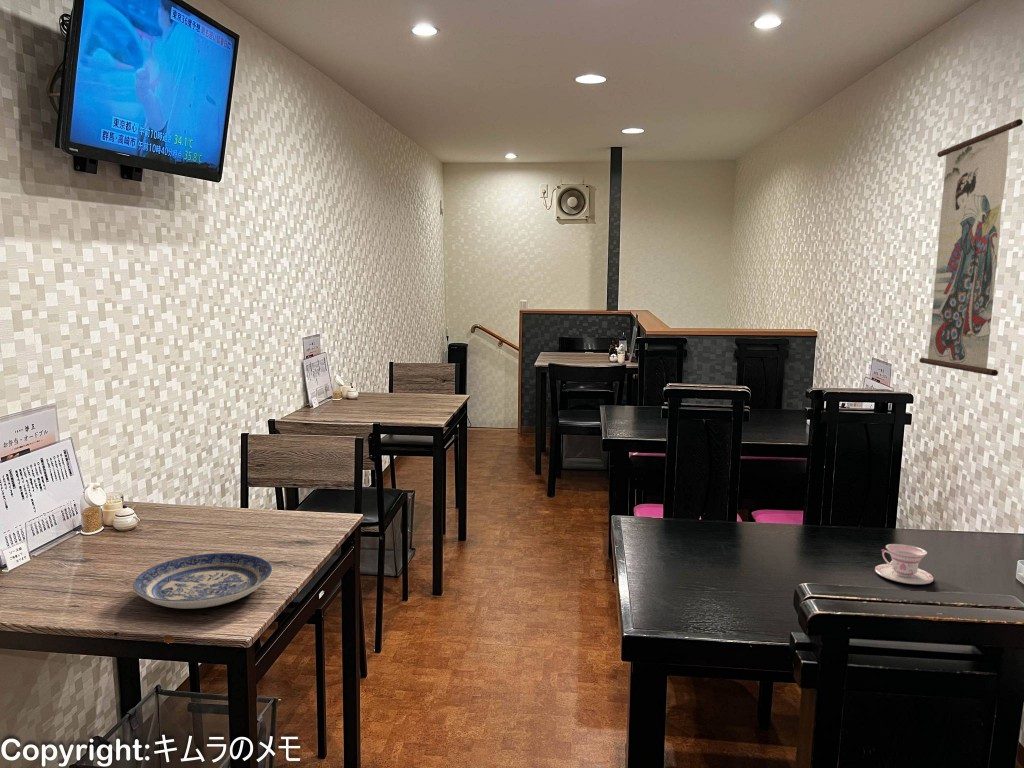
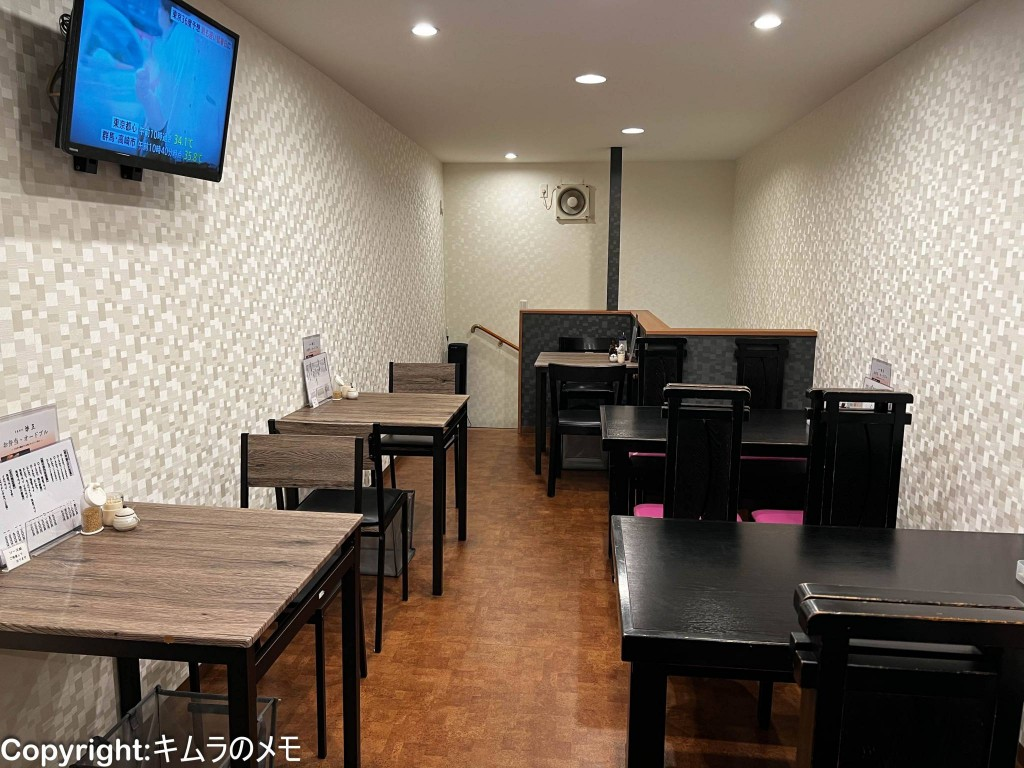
- wall scroll [918,101,1024,377]
- plate [132,552,273,610]
- teacup [874,543,934,585]
